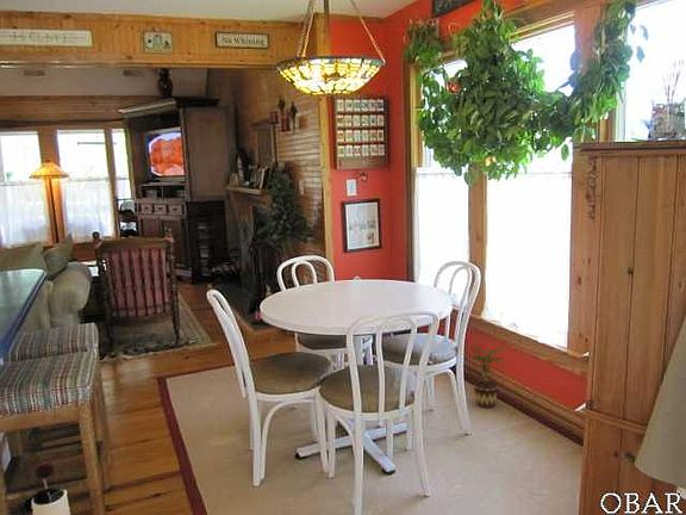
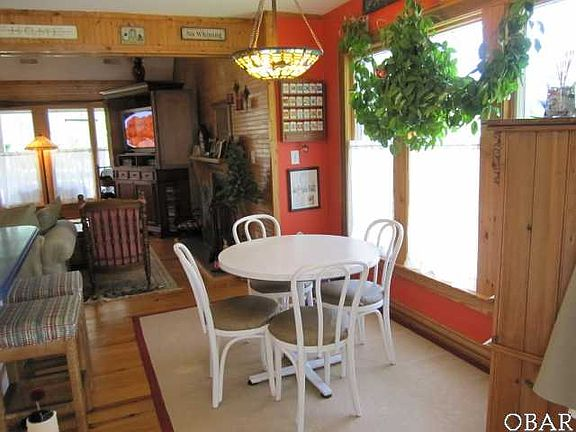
- potted plant [463,345,506,409]
